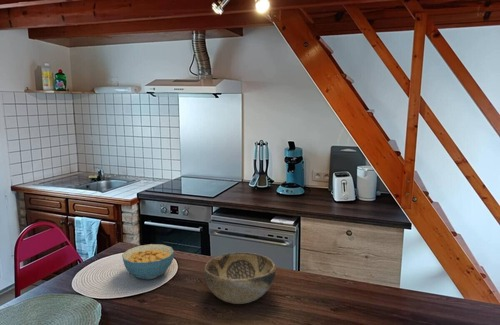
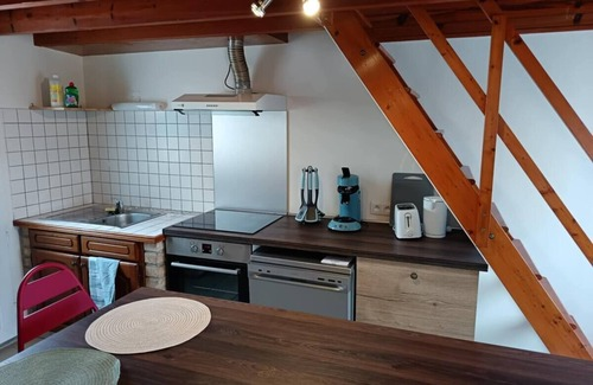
- cereal bowl [121,243,175,281]
- decorative bowl [203,251,277,305]
